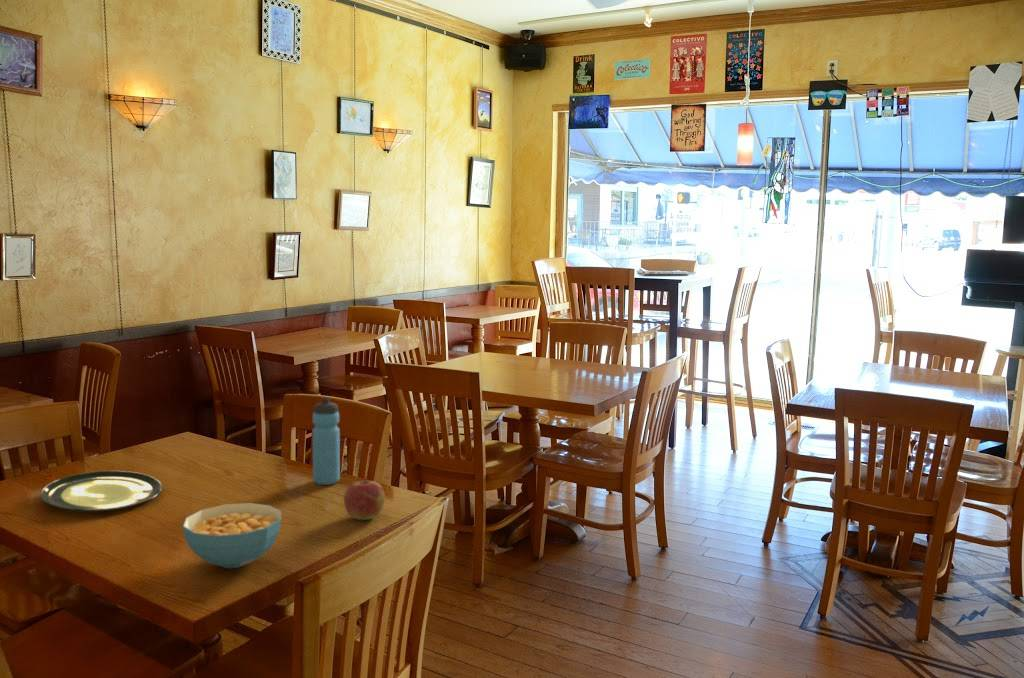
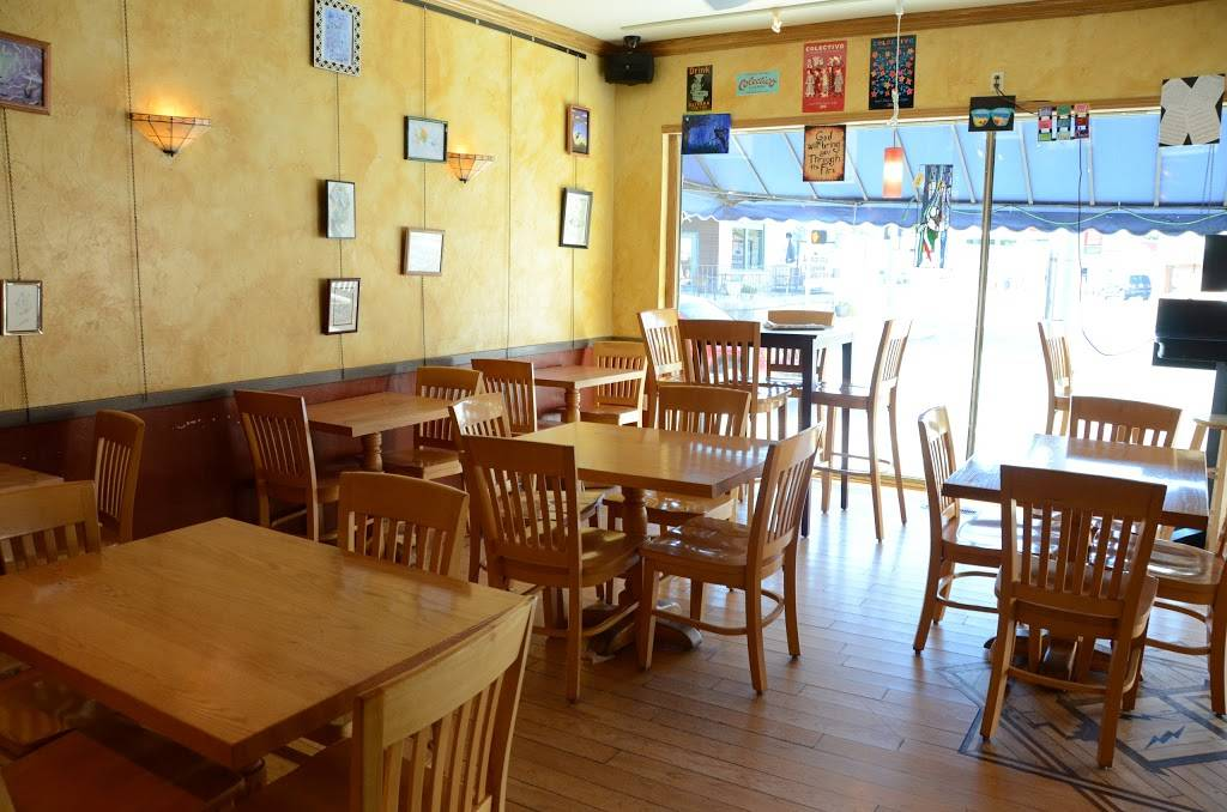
- water bottle [312,396,341,486]
- plate [39,470,163,513]
- cereal bowl [182,502,282,569]
- apple [343,475,386,521]
